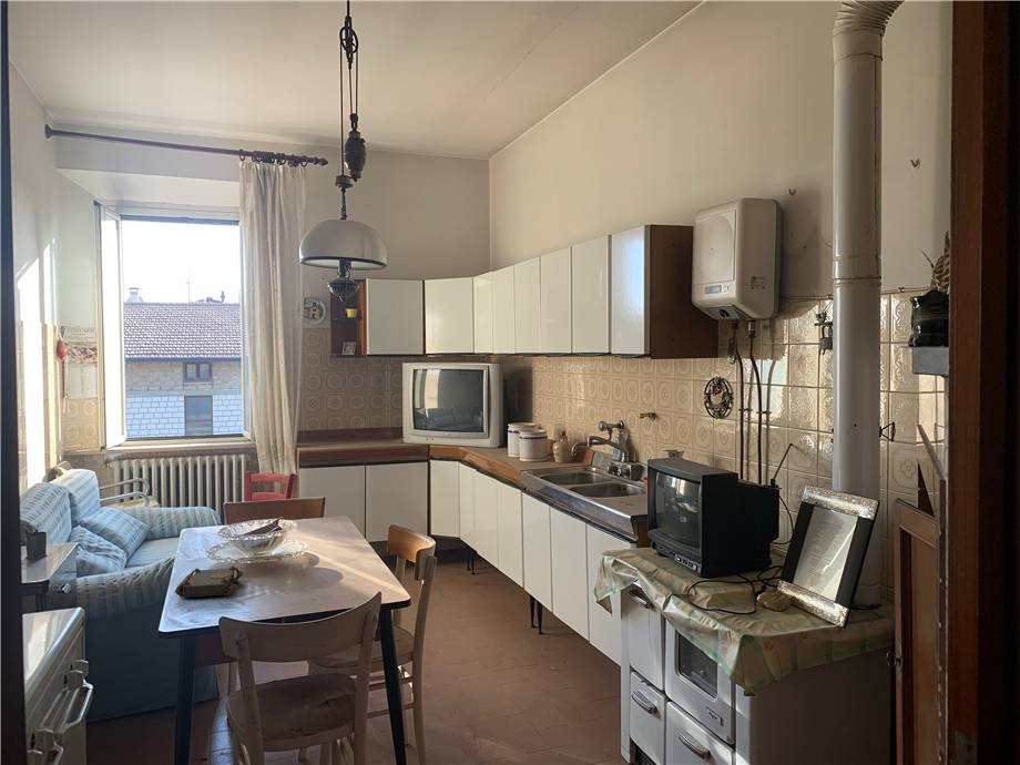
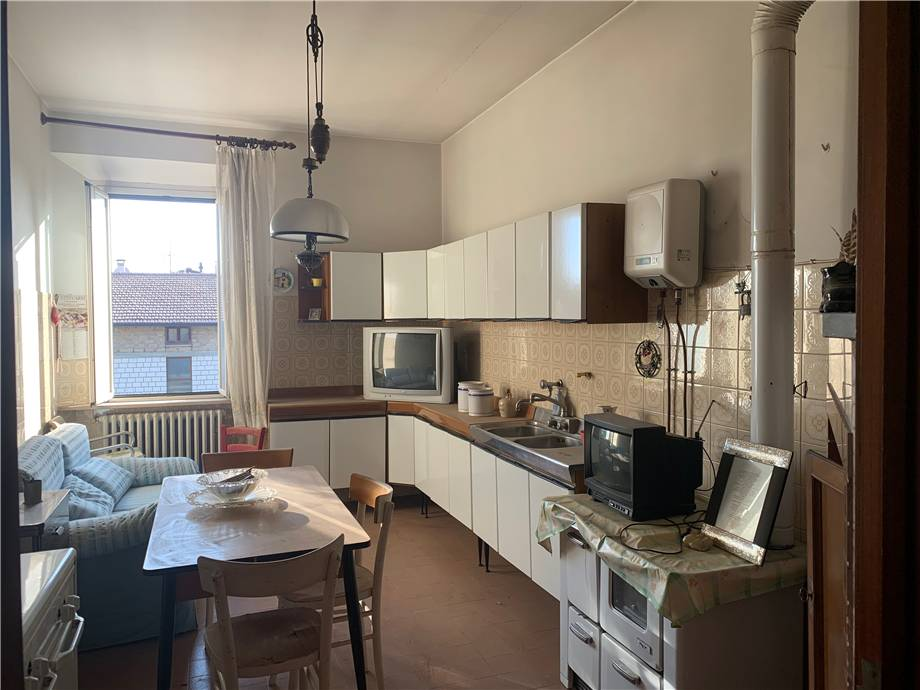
- book [174,565,244,599]
